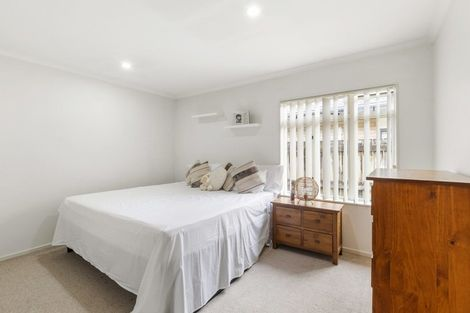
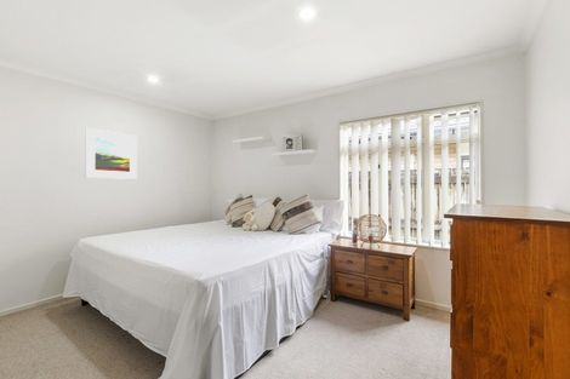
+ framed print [85,127,138,180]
